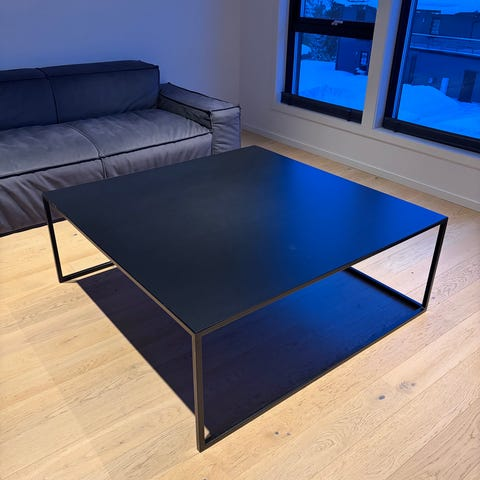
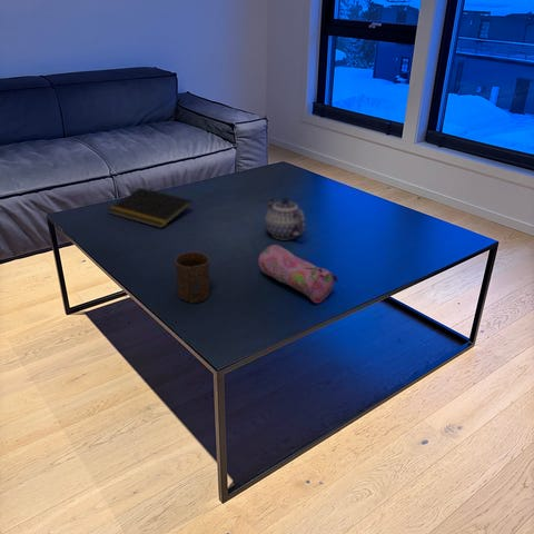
+ pencil case [257,244,339,304]
+ notepad [107,187,194,229]
+ cup [175,251,210,304]
+ teapot [264,197,306,240]
